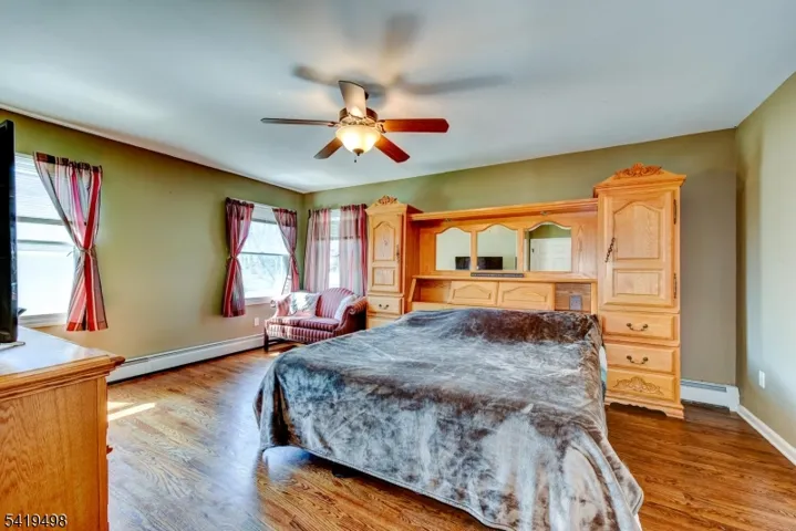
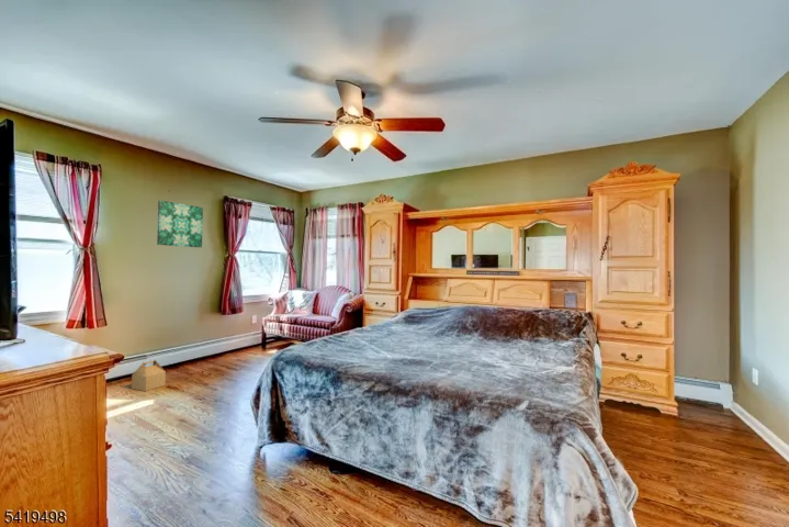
+ cardboard box [131,359,167,392]
+ wall art [156,200,204,248]
